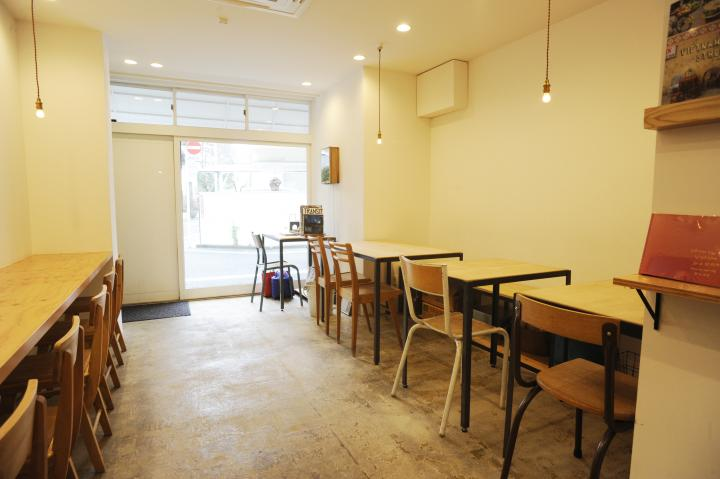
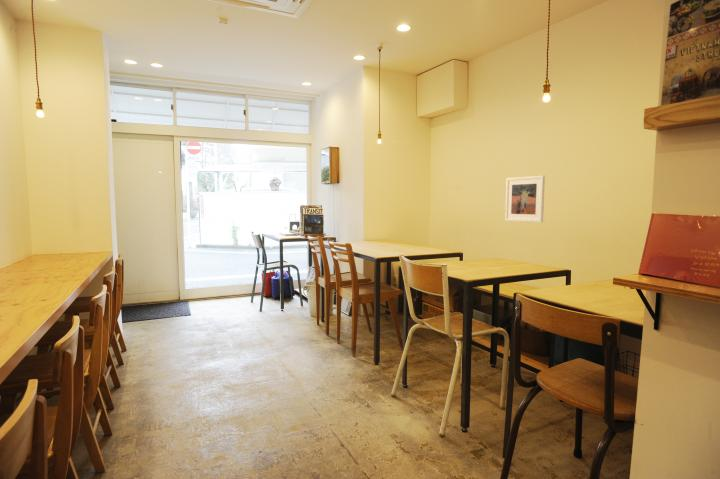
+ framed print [504,174,546,223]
